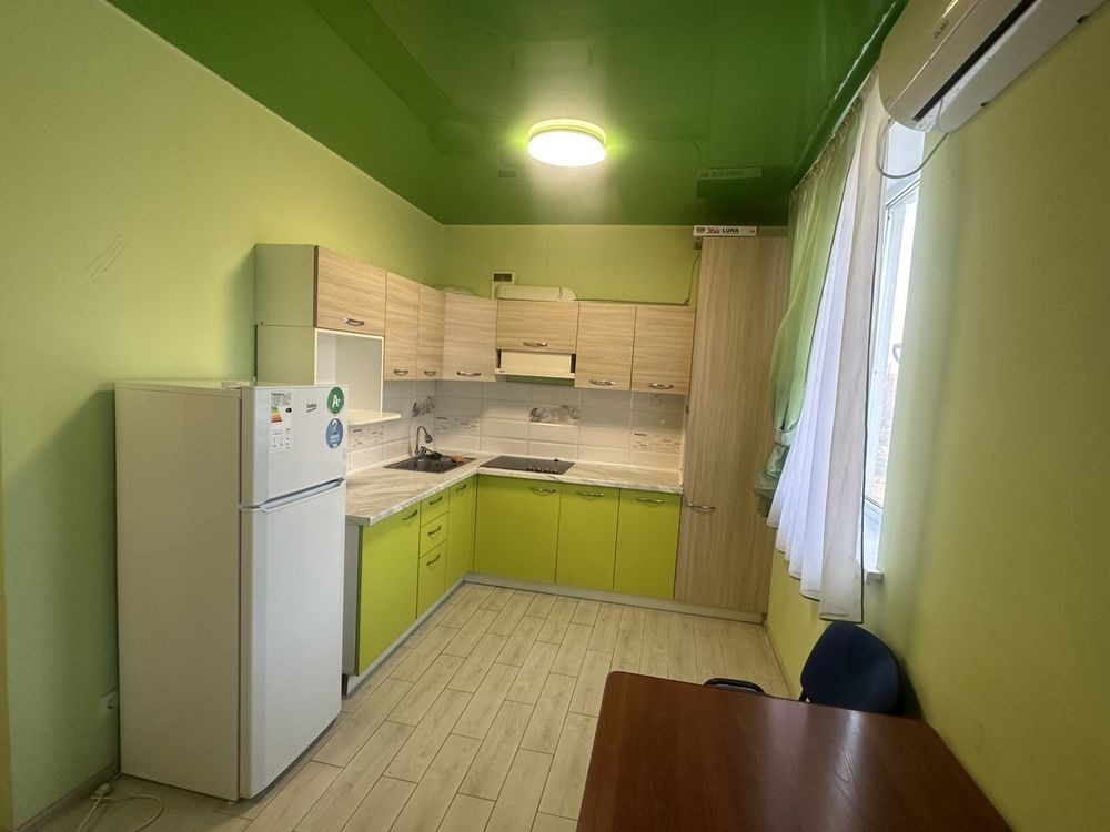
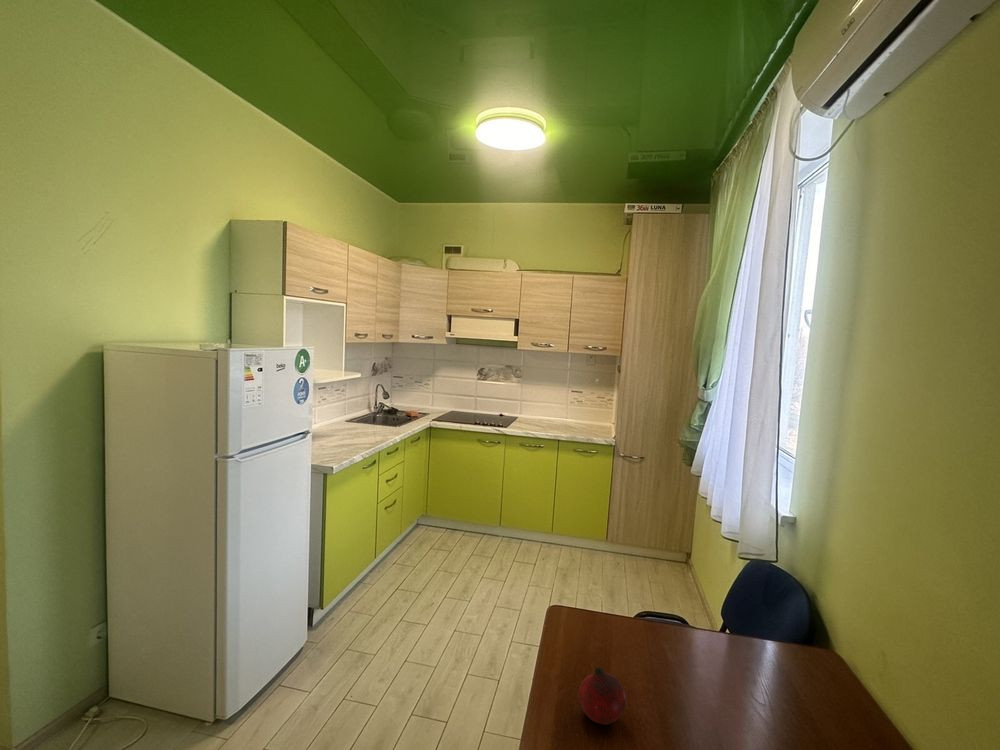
+ fruit [578,666,627,726]
